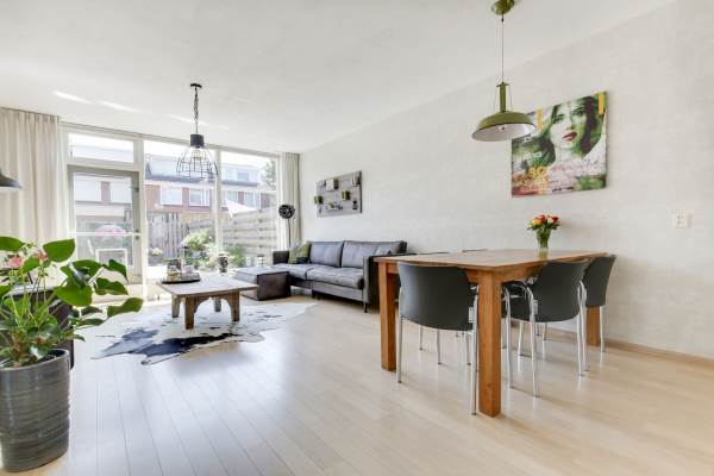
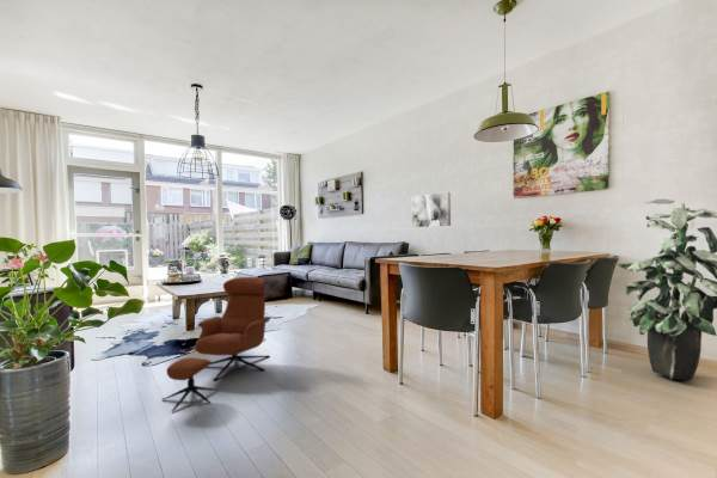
+ indoor plant [614,198,717,381]
+ armchair [161,276,271,412]
+ wall art [411,191,452,228]
